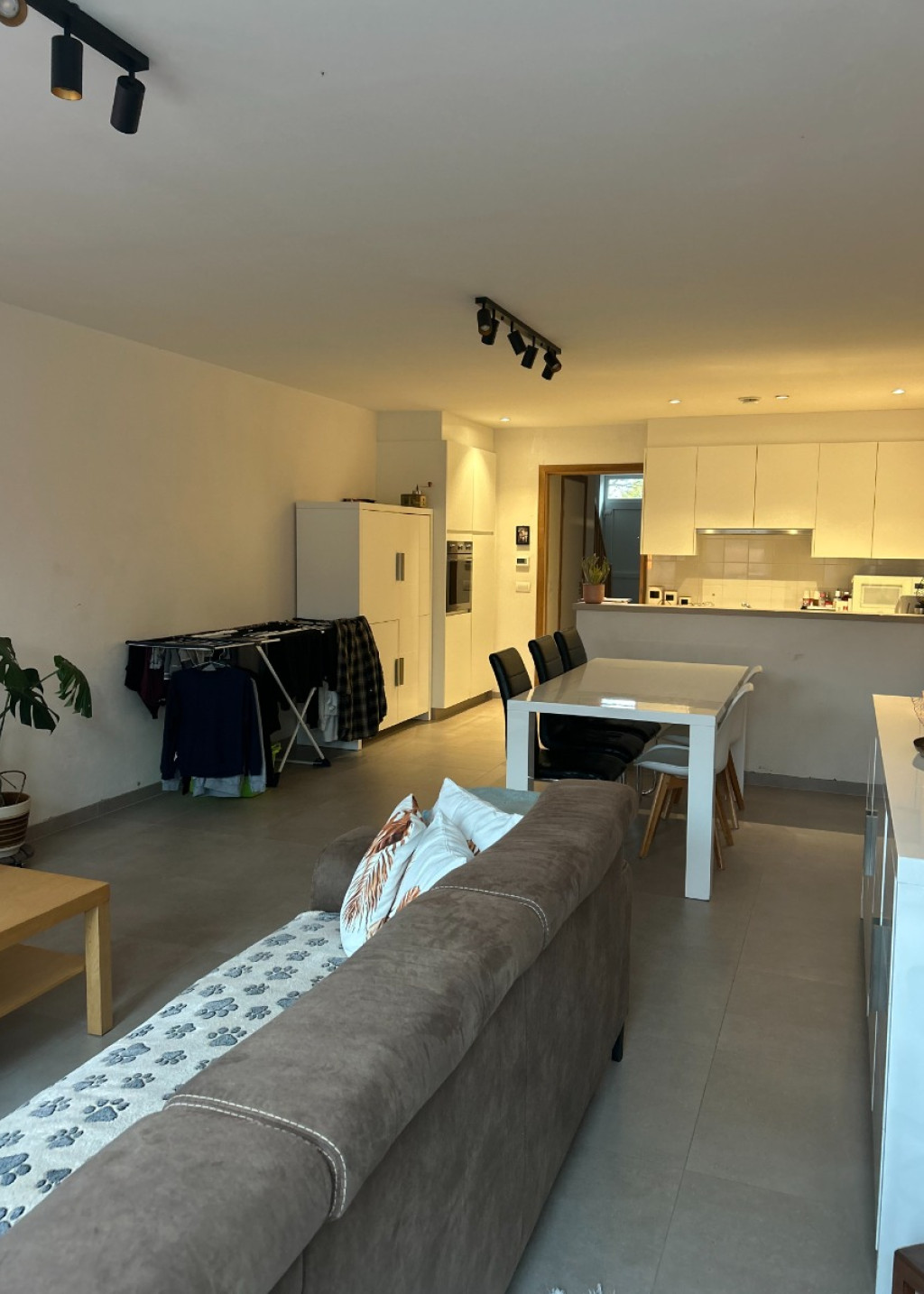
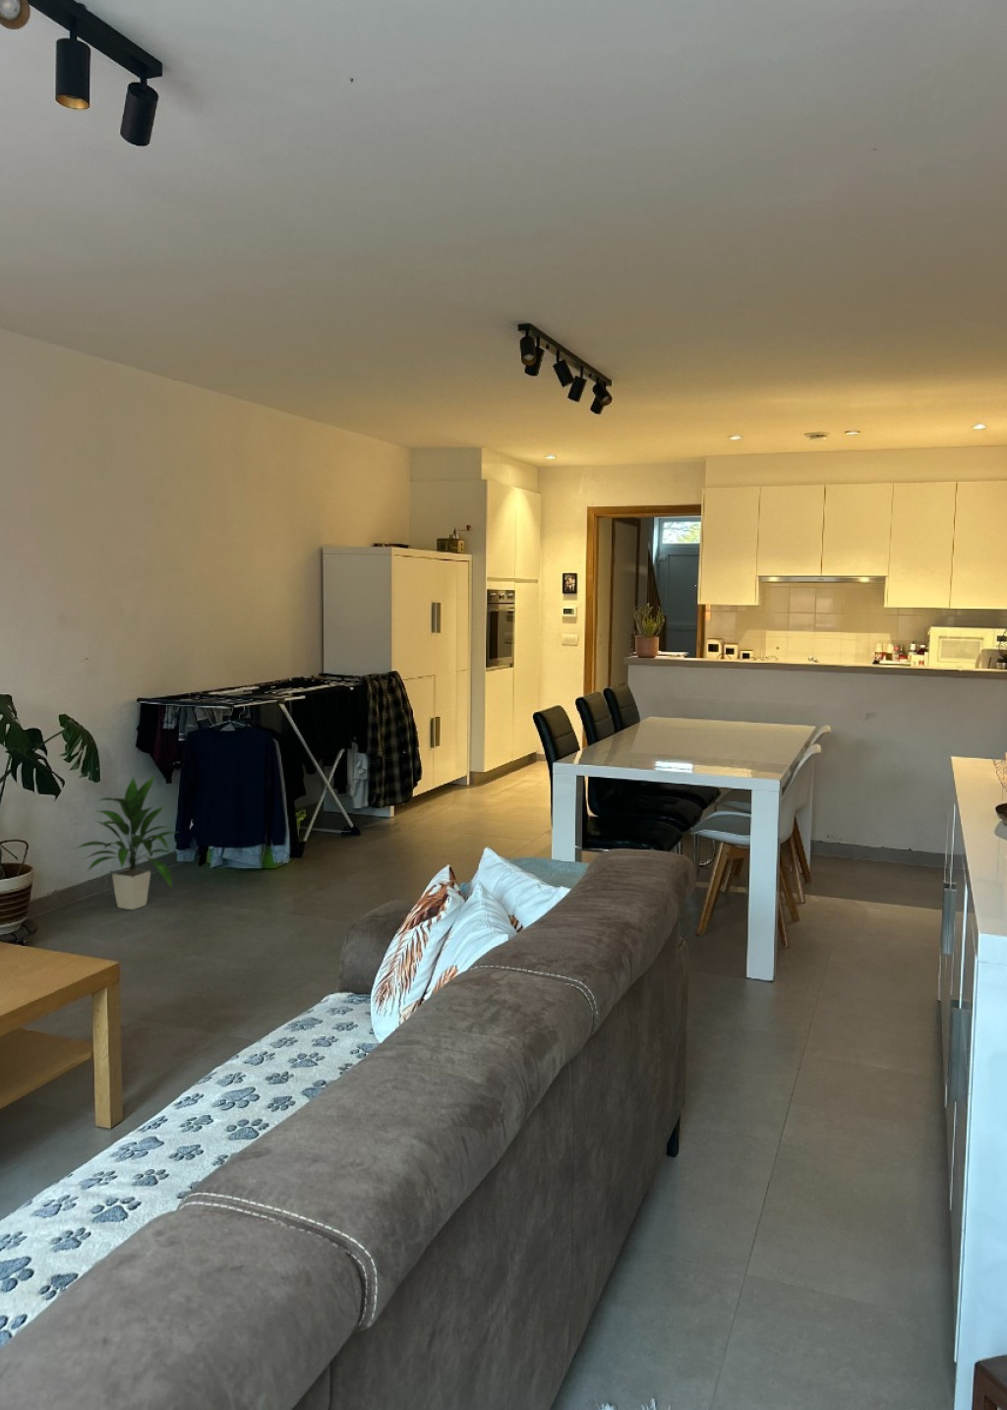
+ indoor plant [72,774,179,911]
